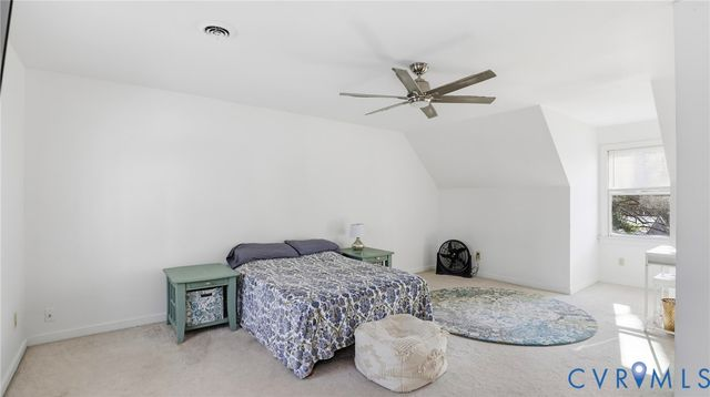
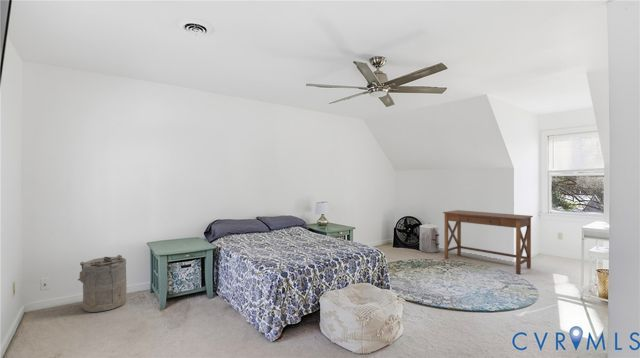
+ waste bin [418,222,441,254]
+ desk [442,209,534,275]
+ laundry hamper [77,254,128,313]
